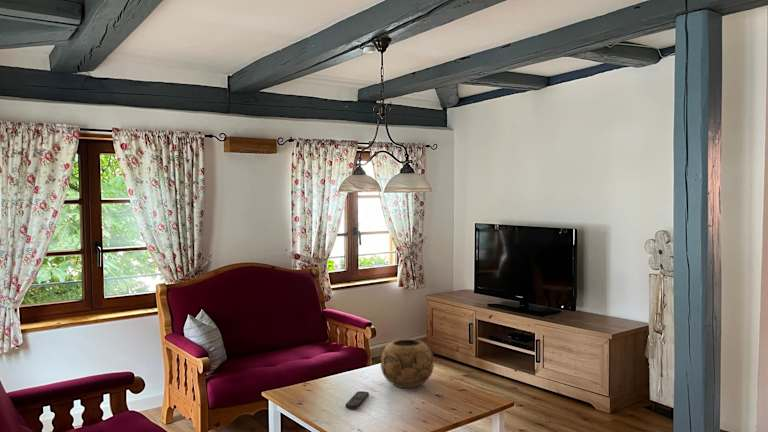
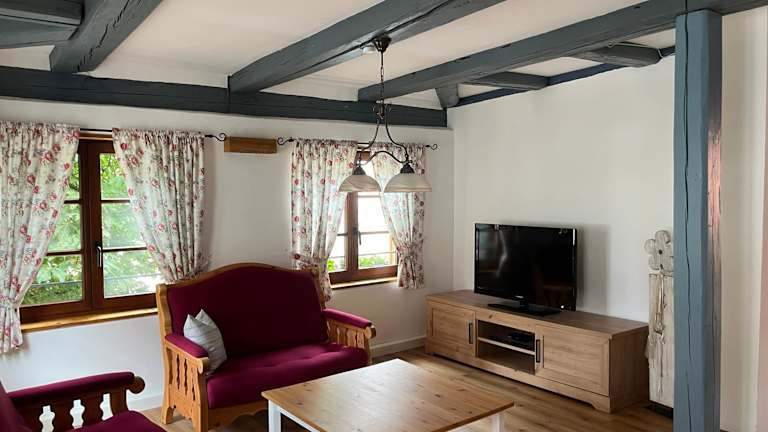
- decorative bowl [380,338,435,389]
- remote control [344,390,370,410]
